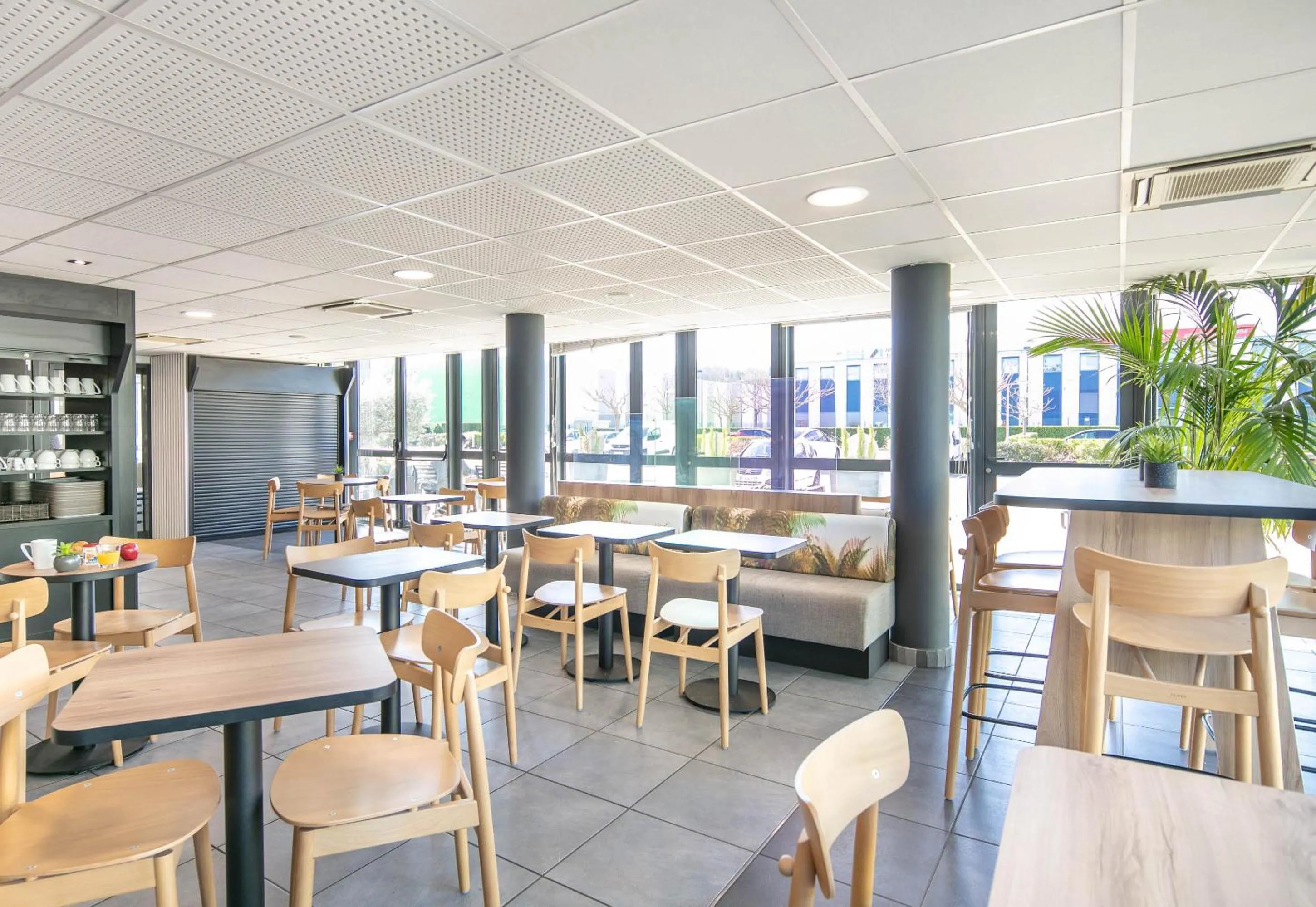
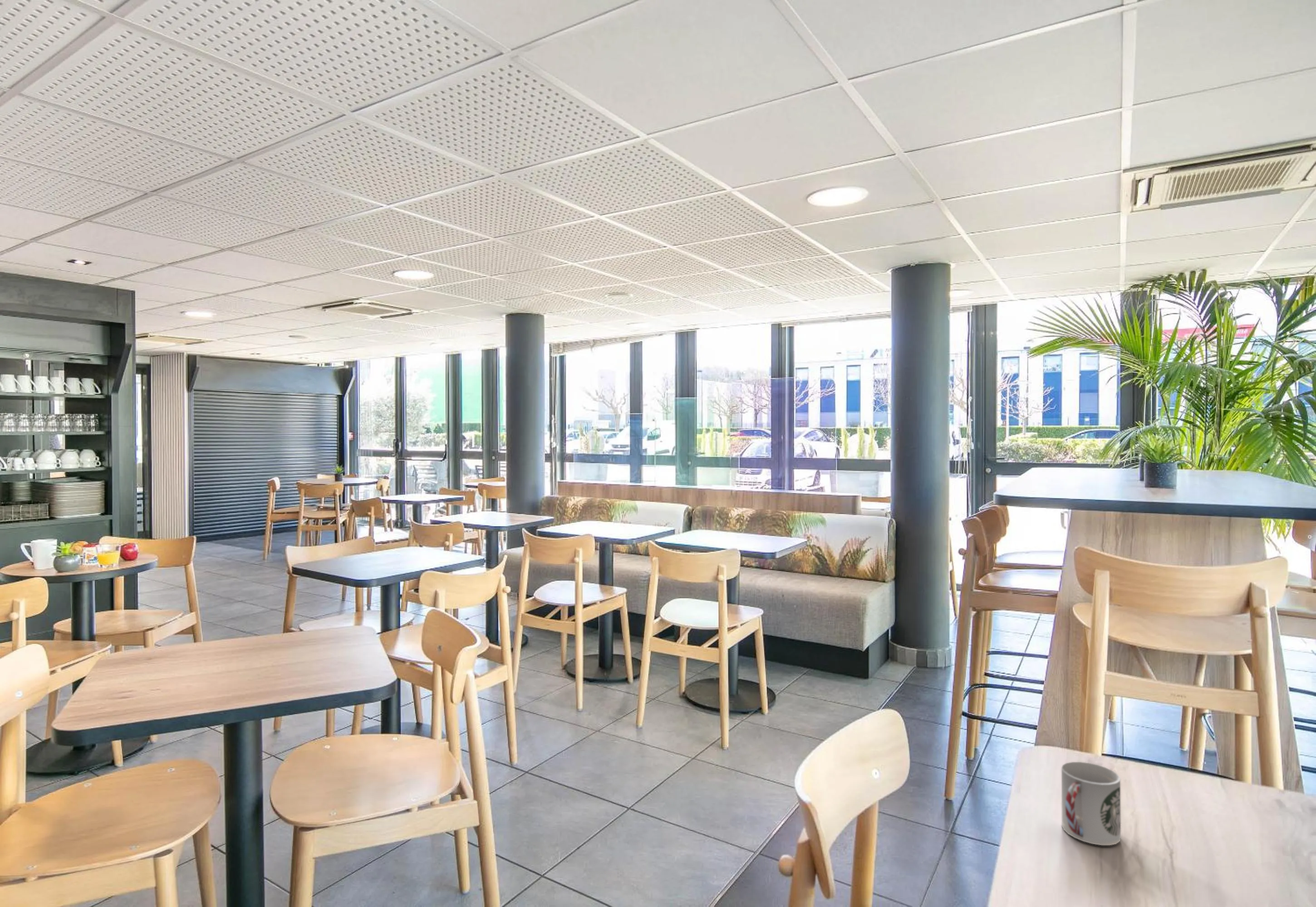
+ cup [1061,761,1121,846]
